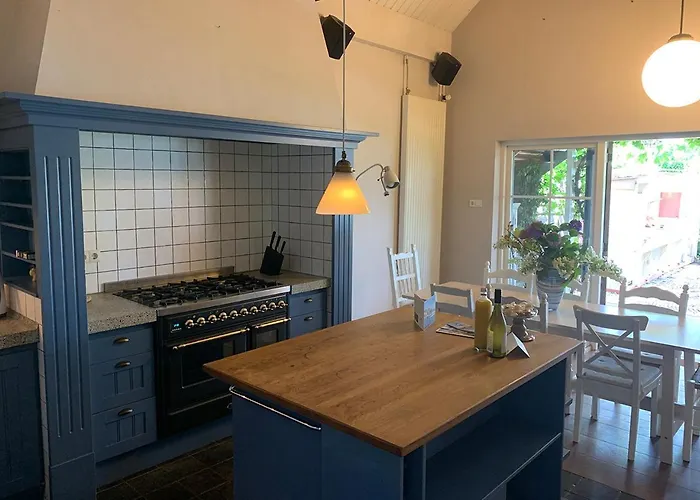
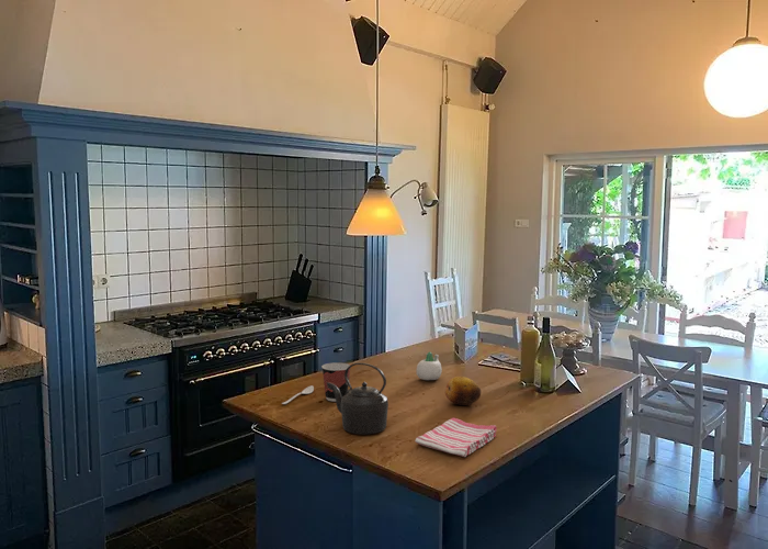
+ dish towel [414,417,498,458]
+ spoon [281,384,315,405]
+ succulent planter [415,351,443,381]
+ cup [320,362,351,403]
+ kettle [327,361,389,435]
+ fruit [444,376,482,406]
